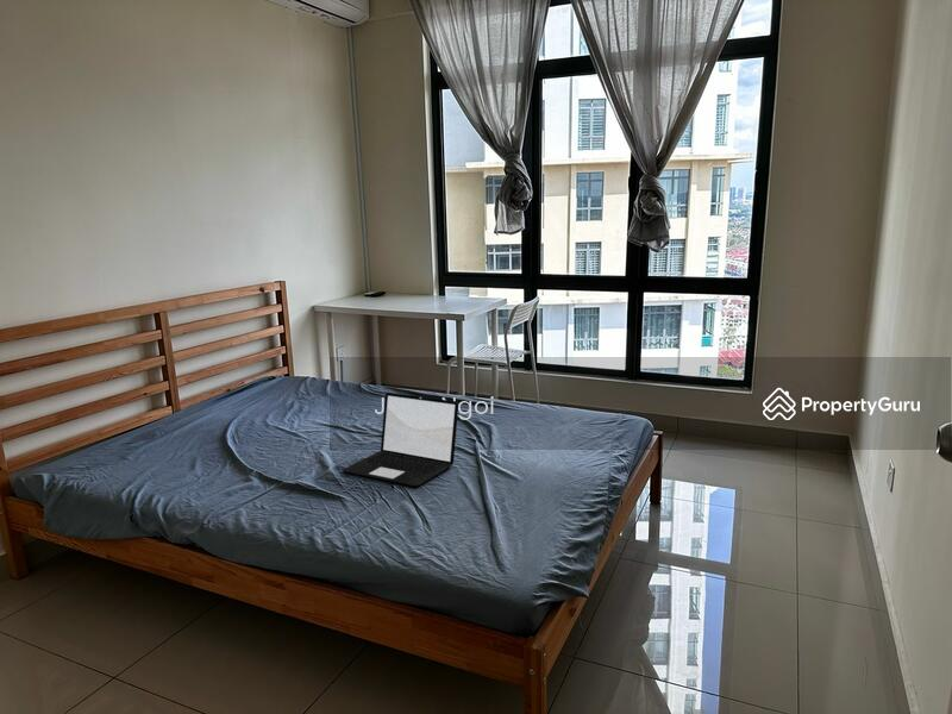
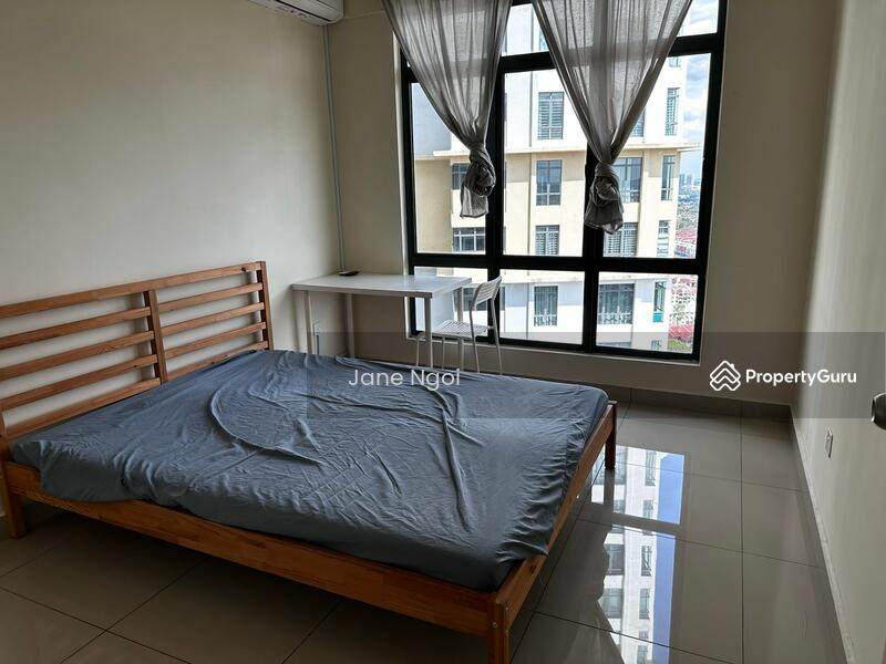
- laptop [342,392,459,488]
